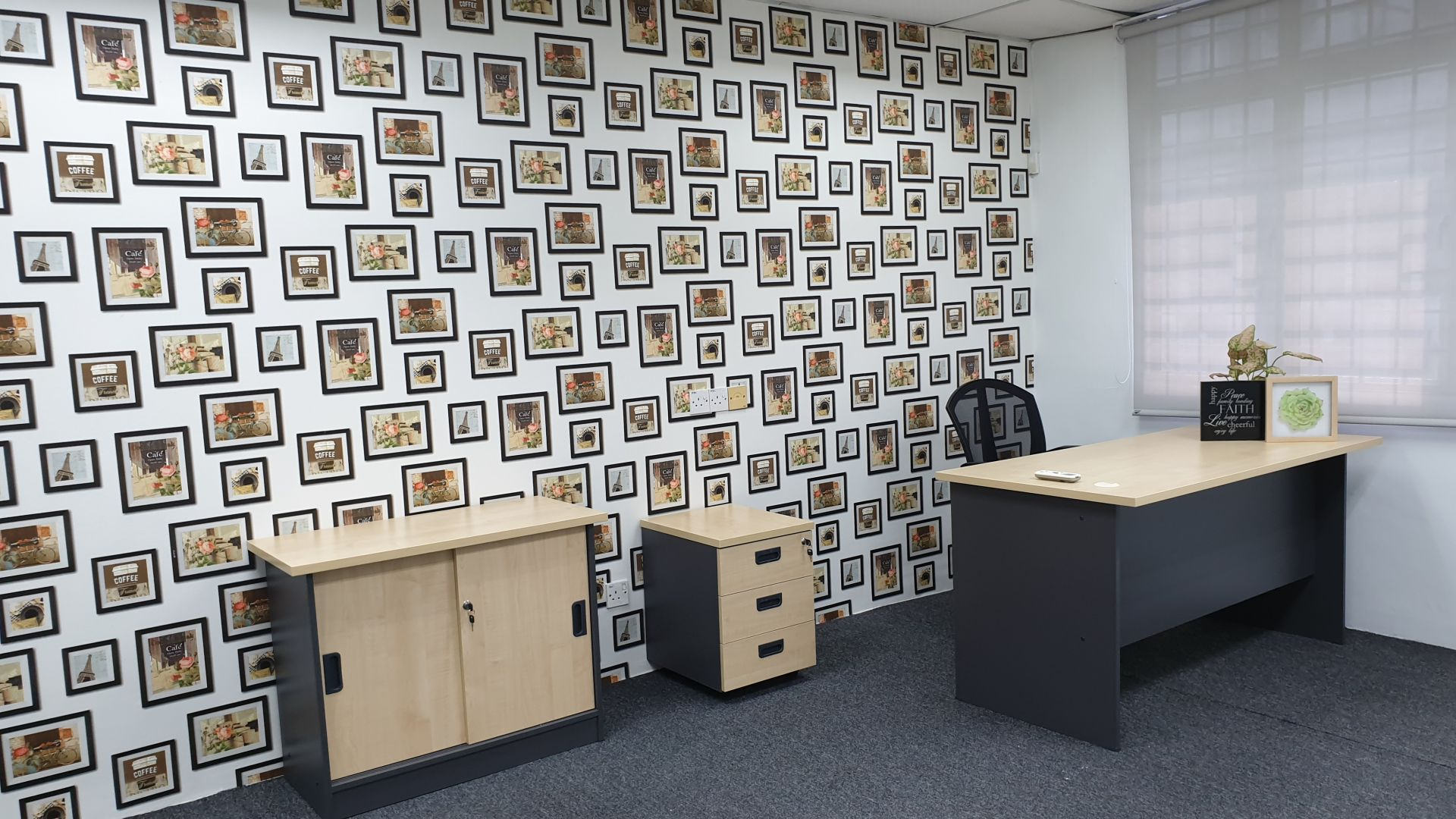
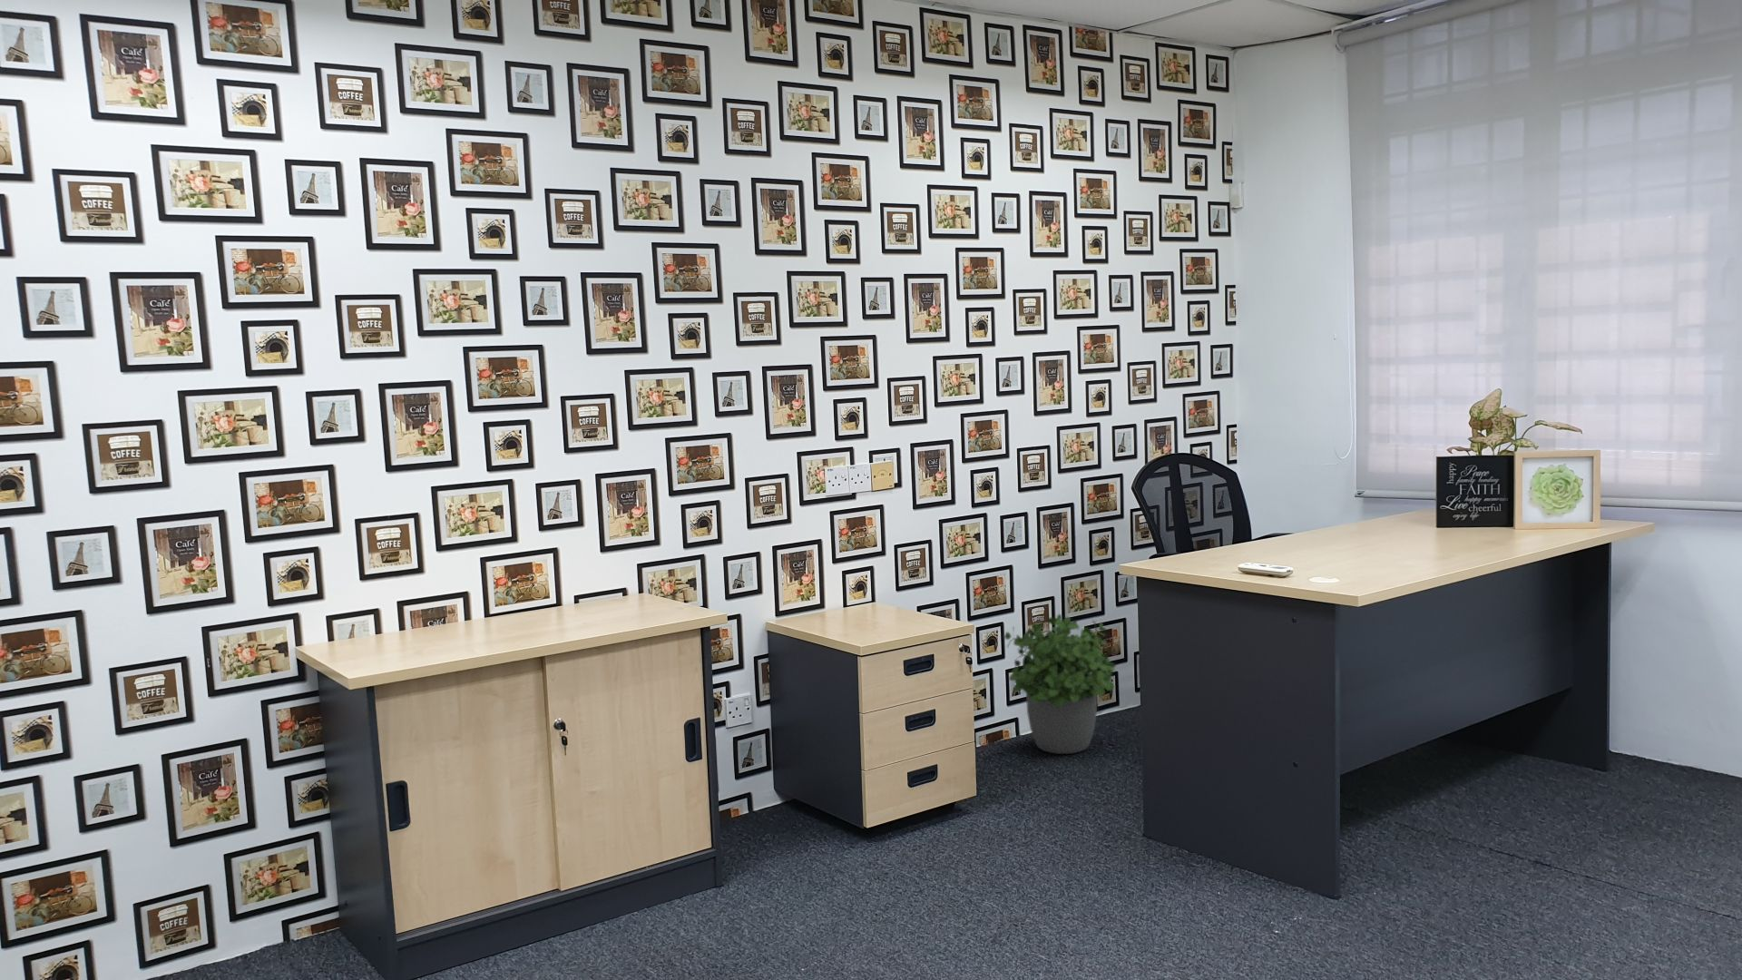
+ potted plant [1004,614,1117,755]
